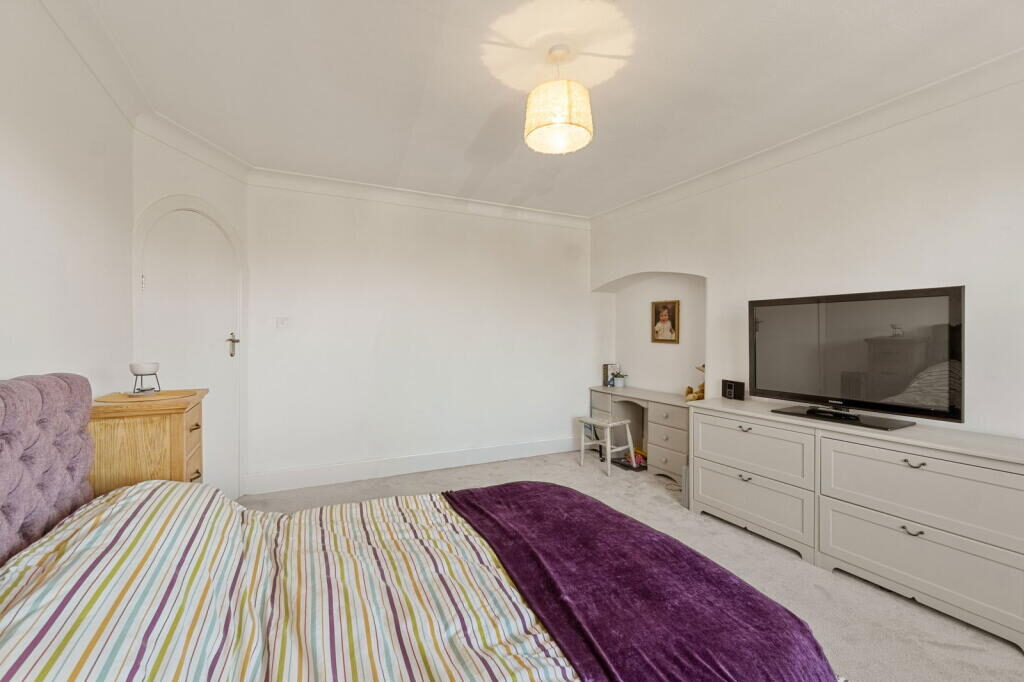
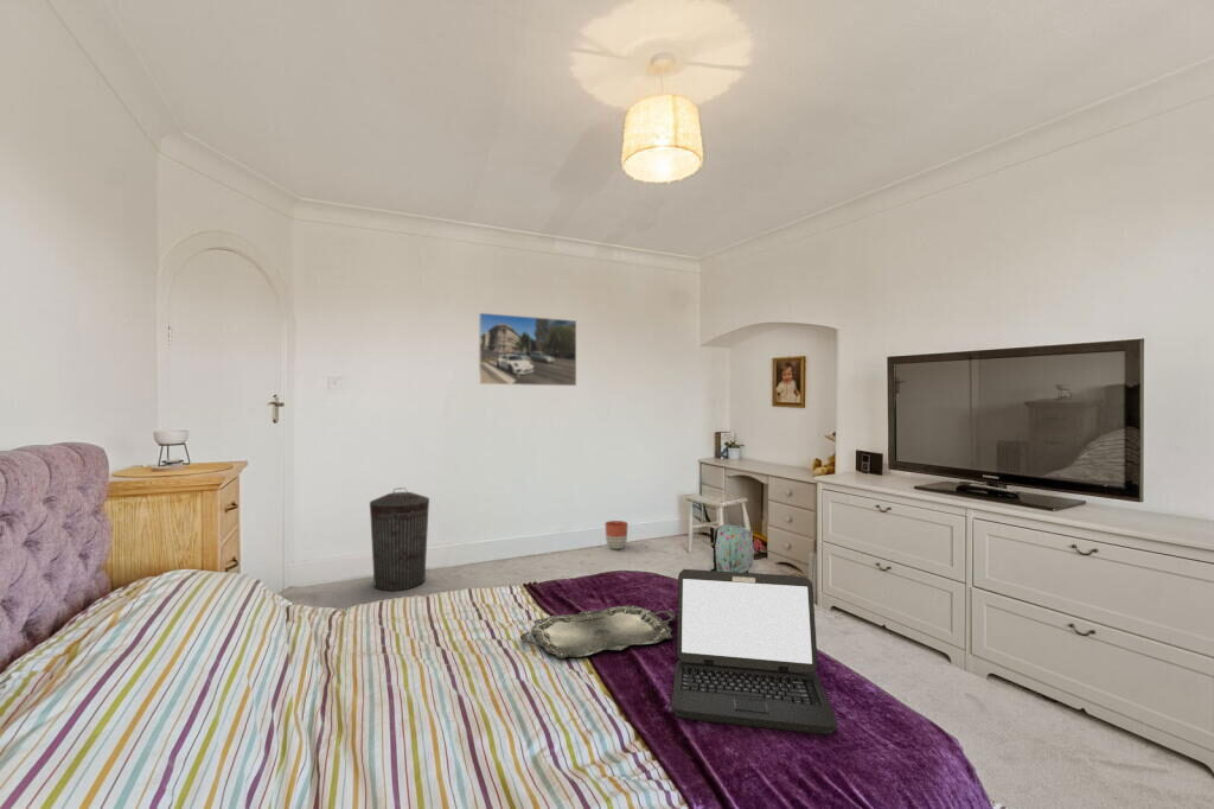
+ serving tray [519,604,676,660]
+ trash can [369,486,430,592]
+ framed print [478,312,577,387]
+ laptop [670,568,838,735]
+ backpack [710,523,755,573]
+ planter [603,520,630,550]
